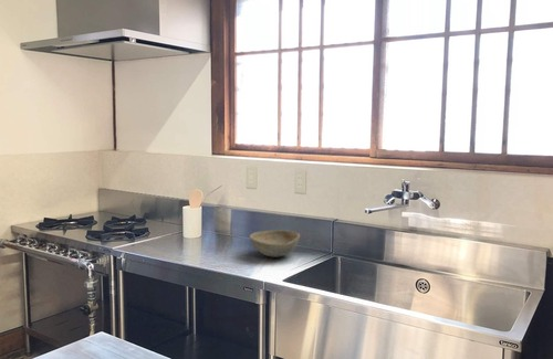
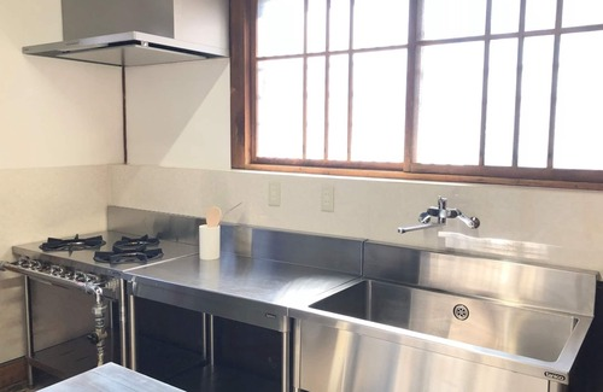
- bowl [248,229,301,258]
